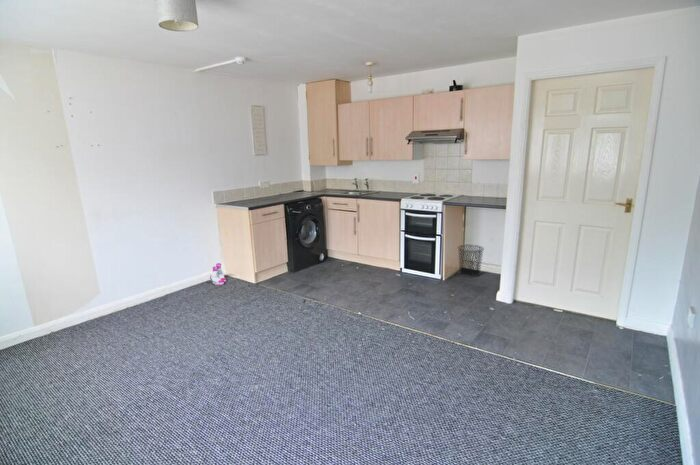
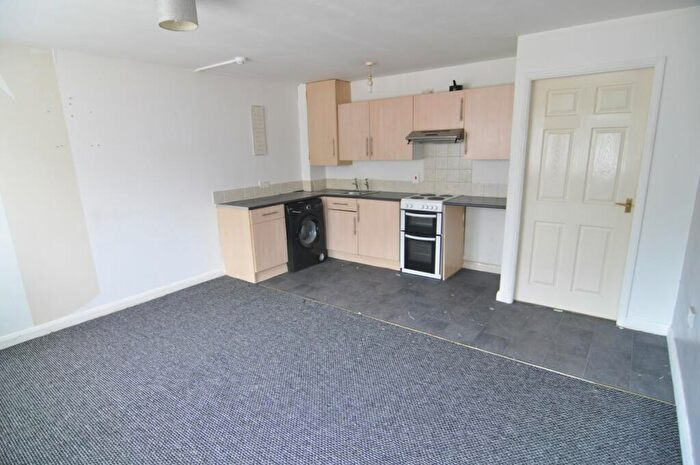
- waste bin [457,244,485,278]
- boots [209,262,227,286]
